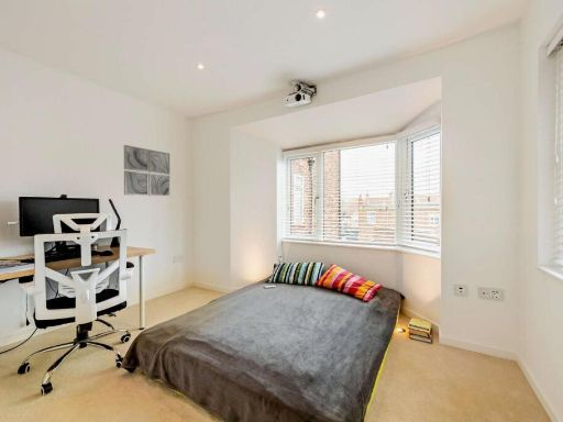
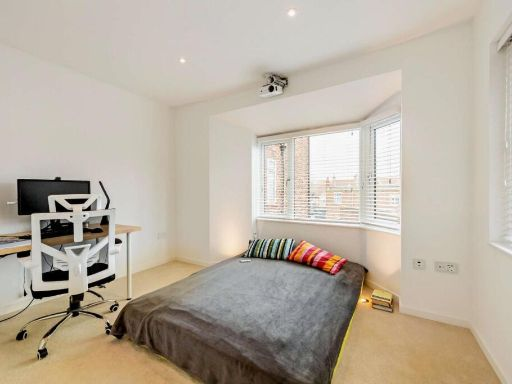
- wall art [123,144,172,198]
